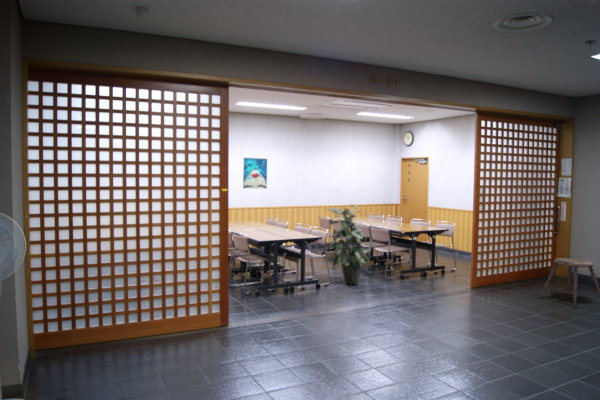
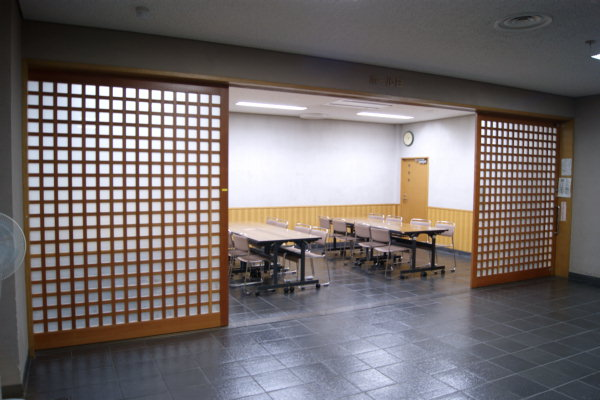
- stool [538,257,600,310]
- indoor plant [327,204,373,286]
- wall art [242,157,268,190]
